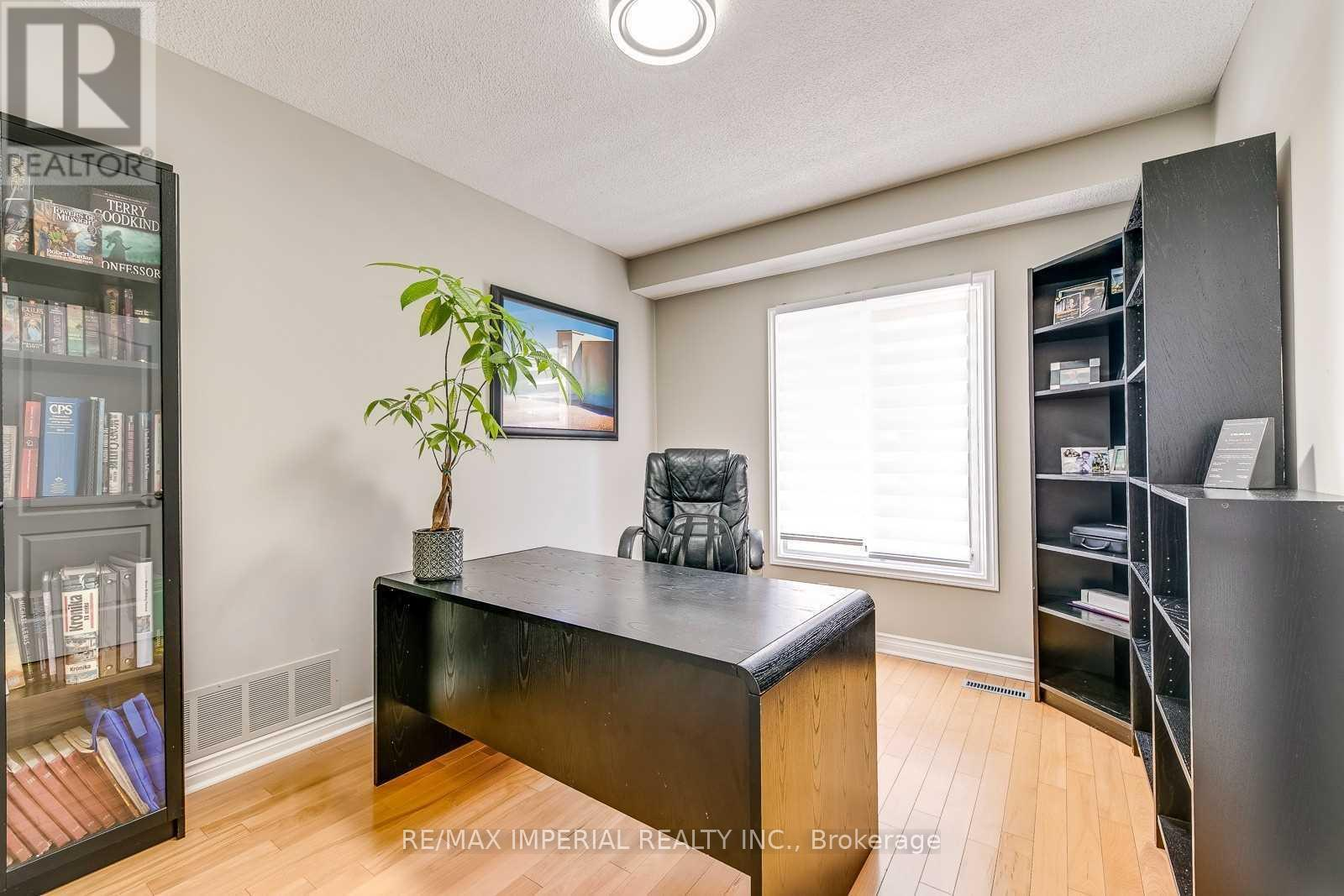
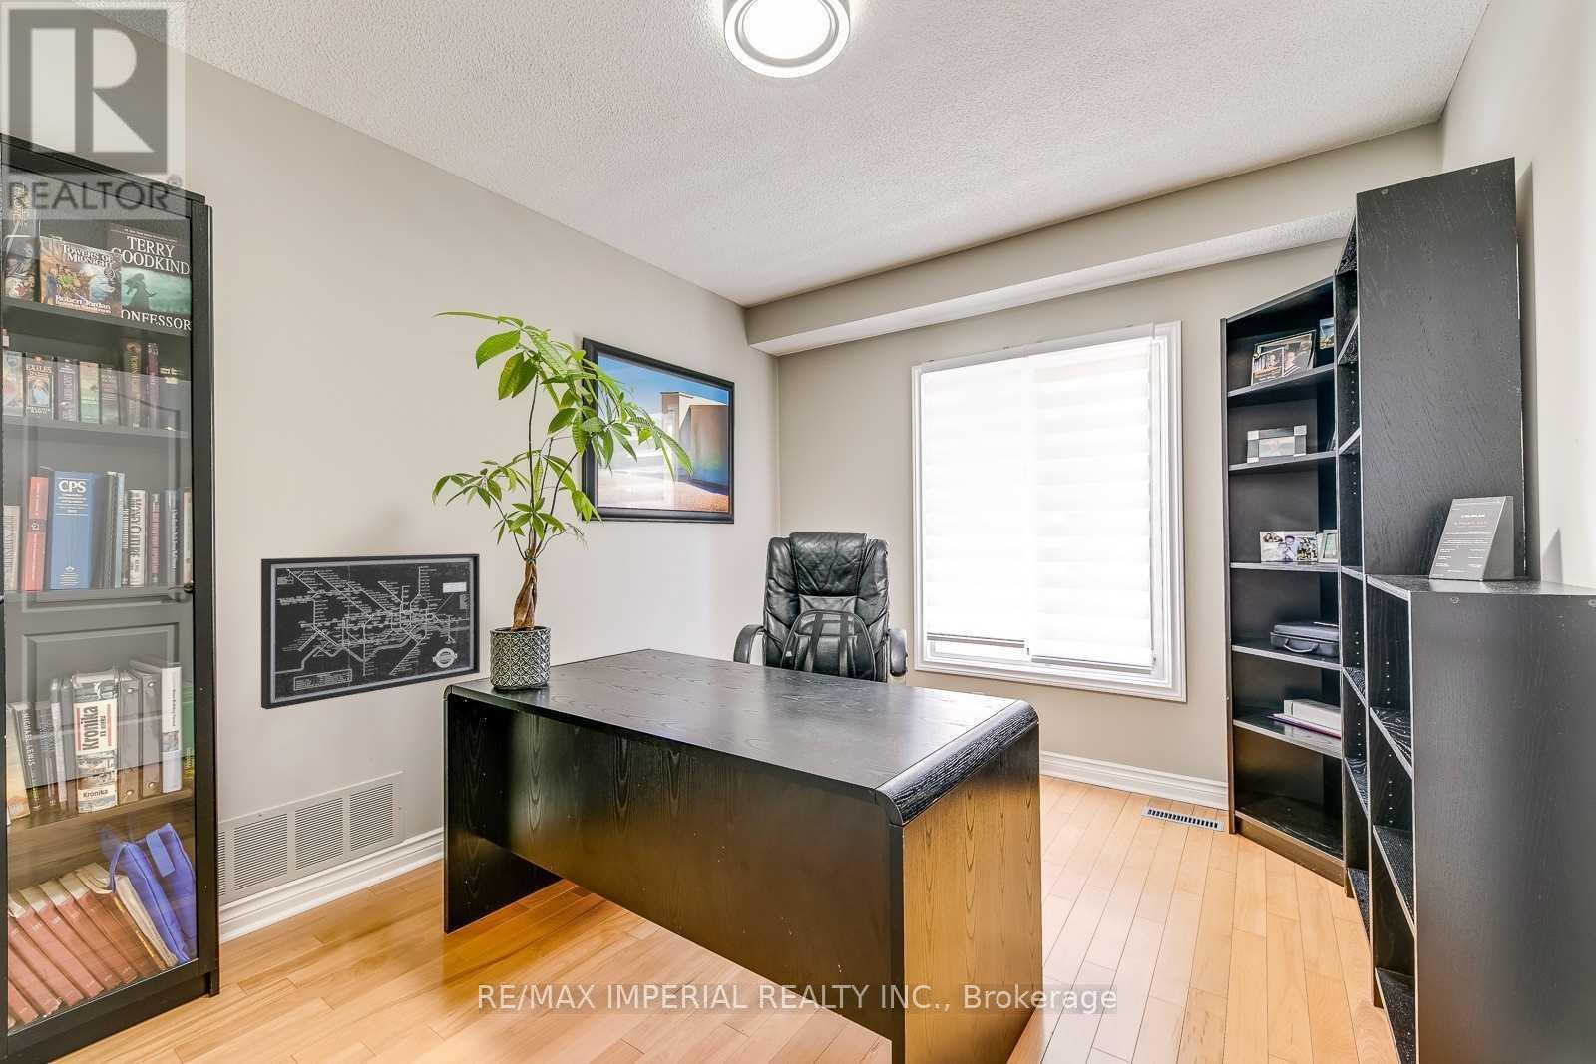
+ wall art [260,552,481,711]
